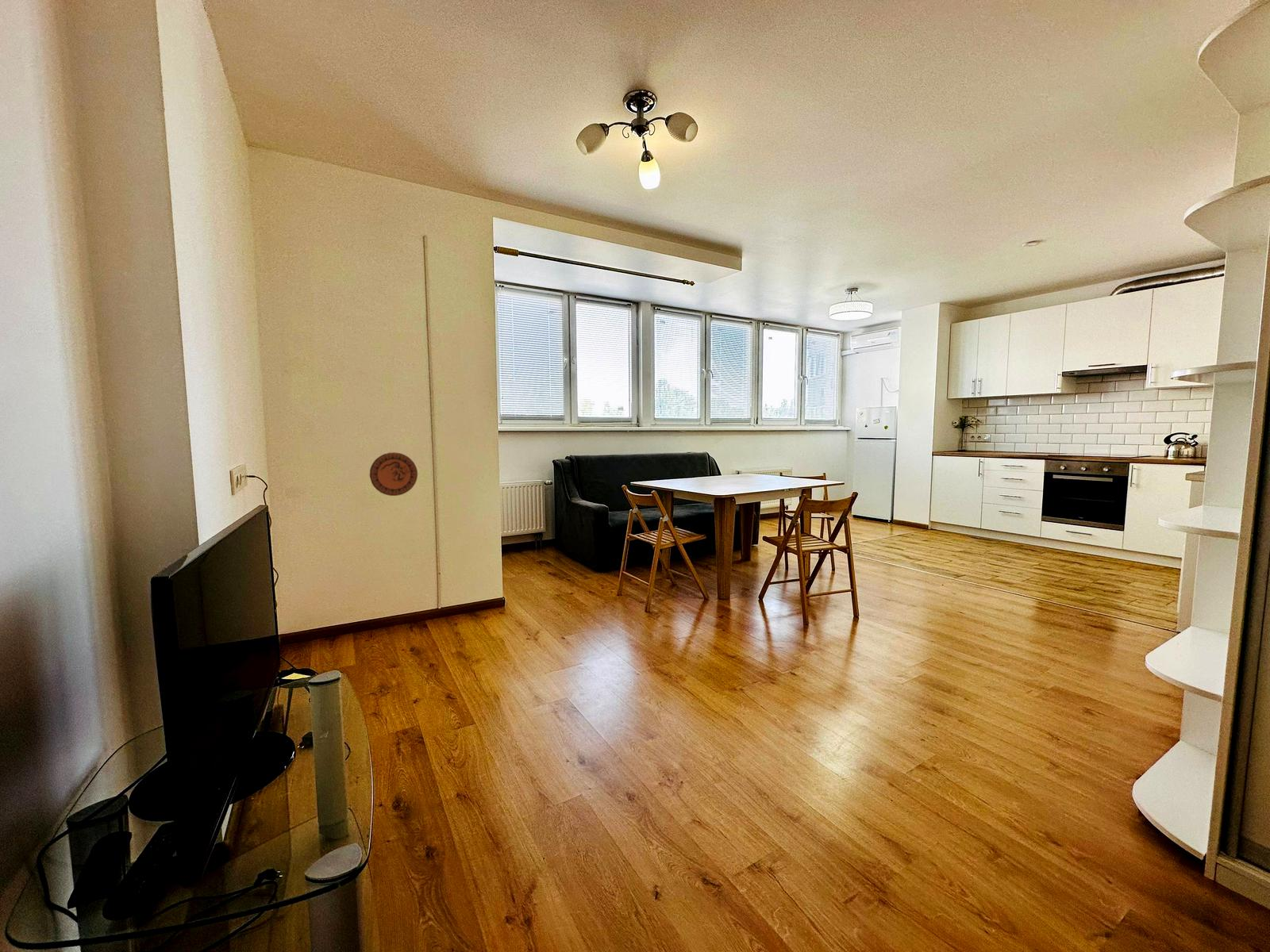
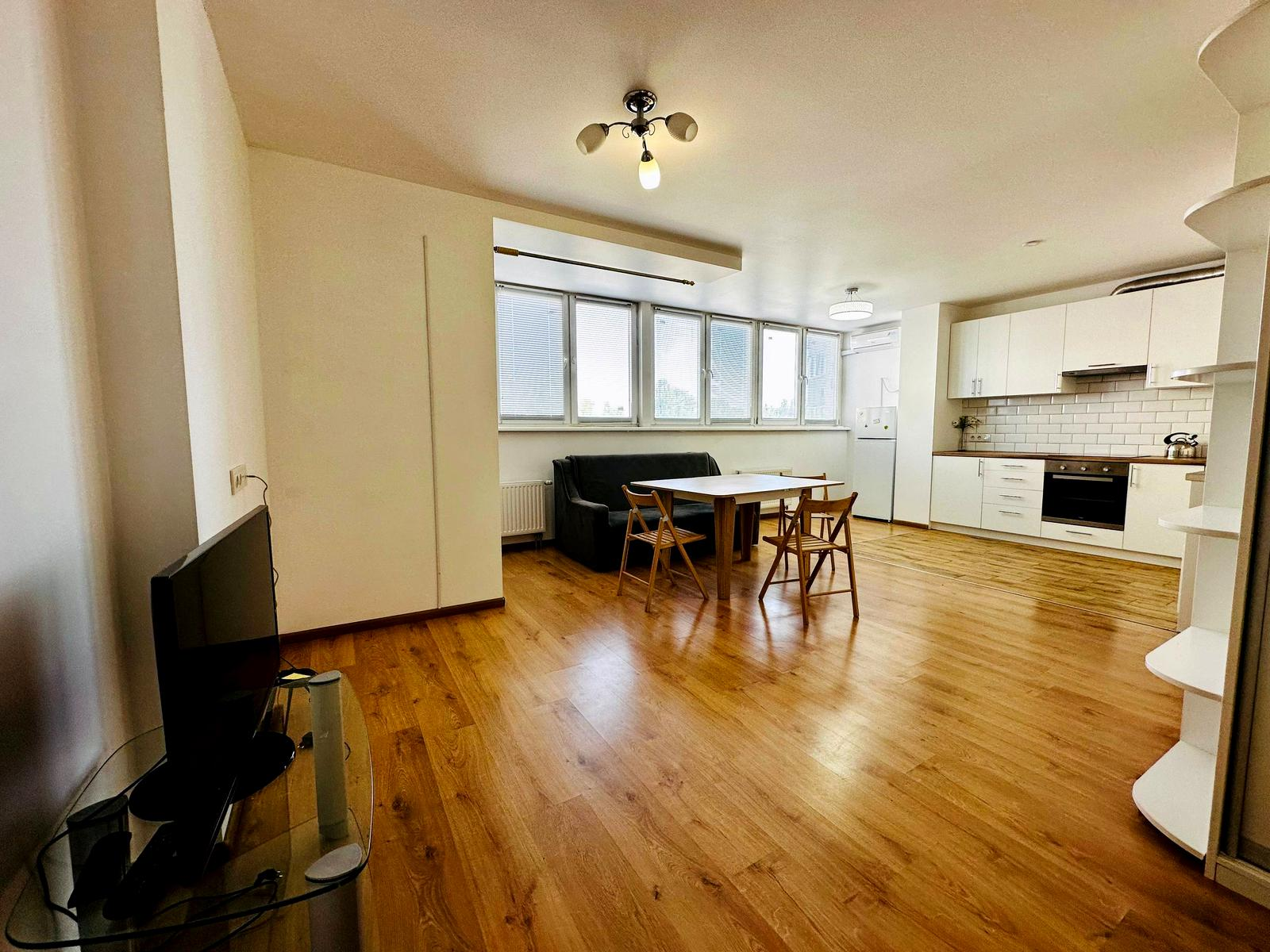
- decorative plate [369,451,418,497]
